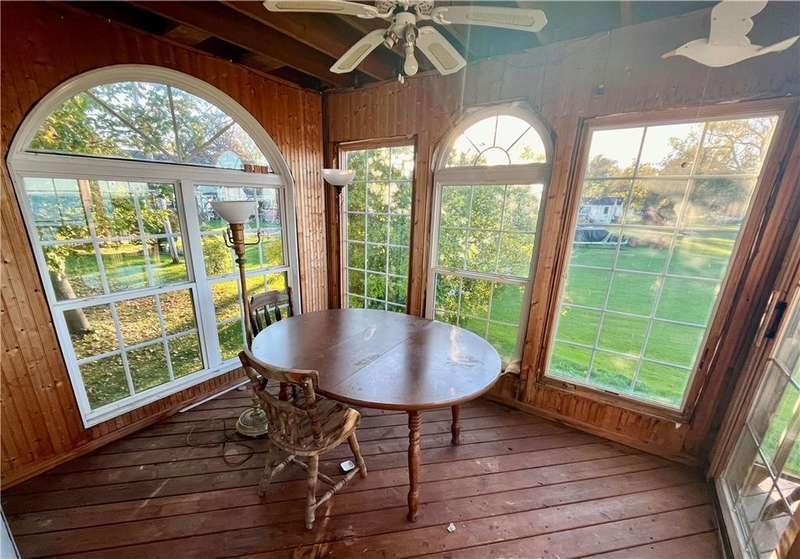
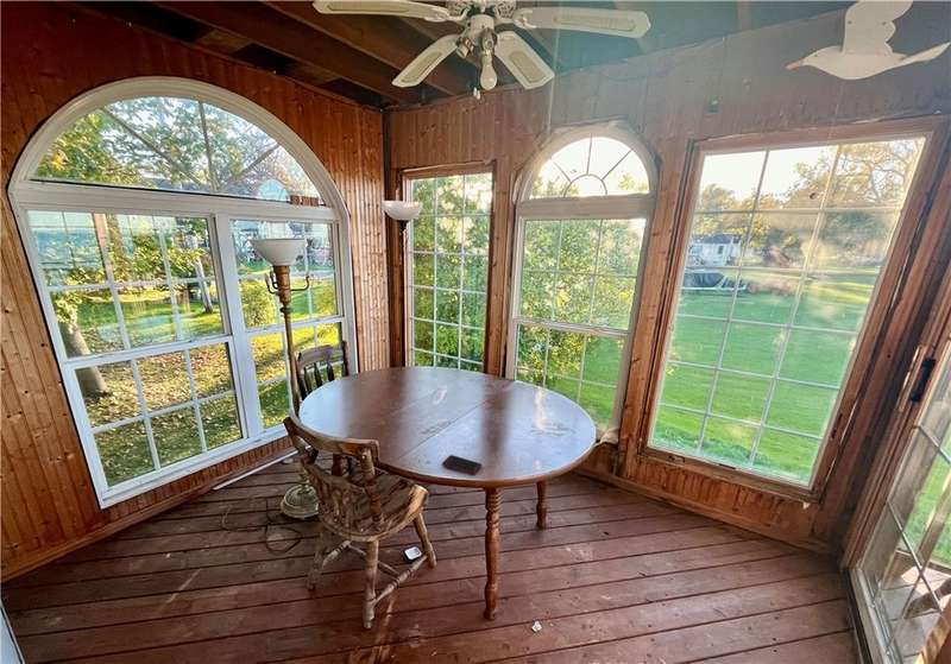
+ cell phone [441,454,483,476]
